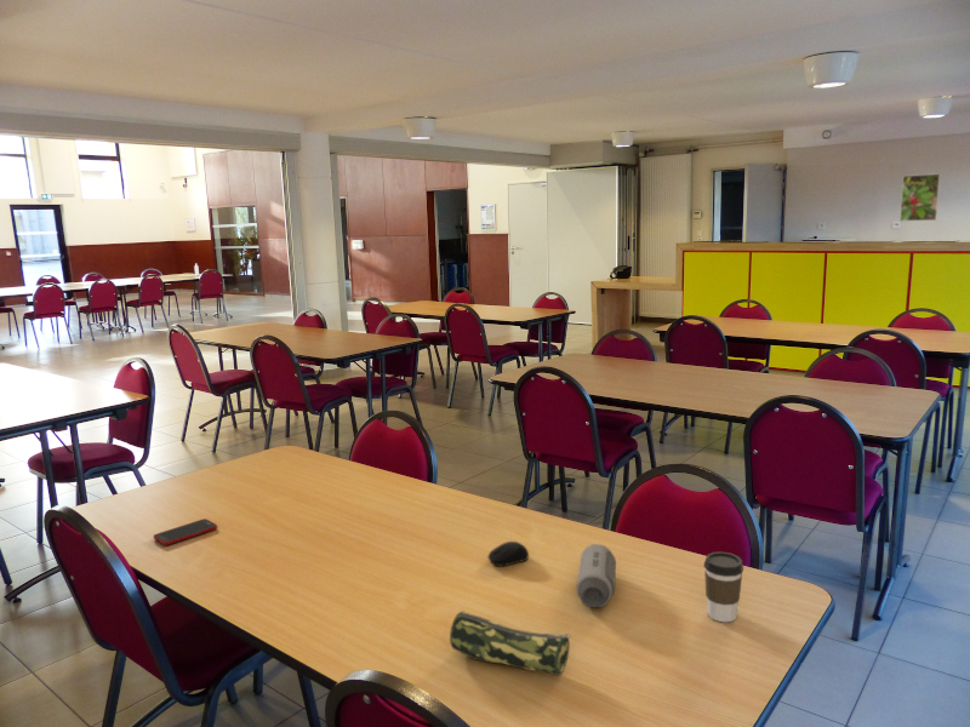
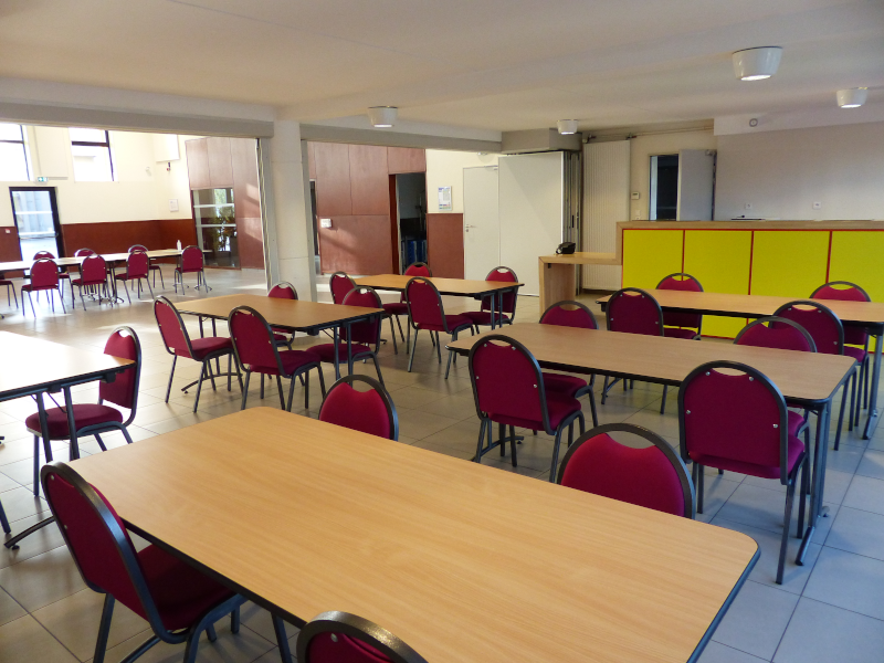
- coffee cup [703,551,744,623]
- computer mouse [487,540,530,567]
- pencil case [449,611,572,677]
- speaker [576,543,617,608]
- cell phone [153,517,218,546]
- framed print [898,172,941,223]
